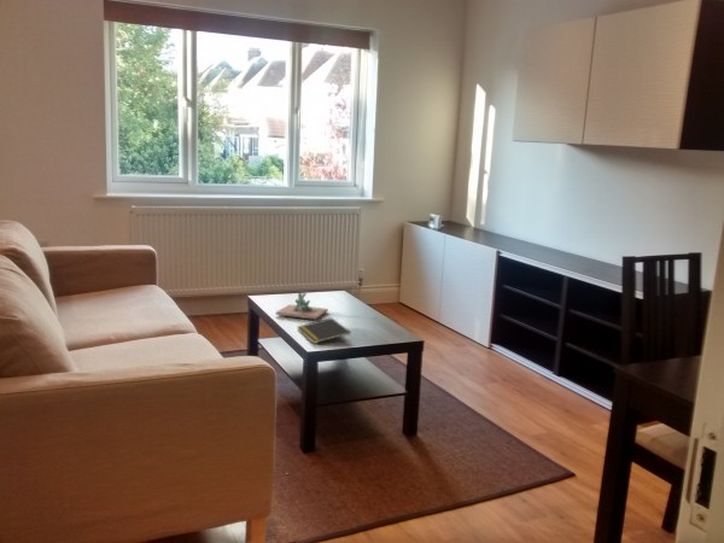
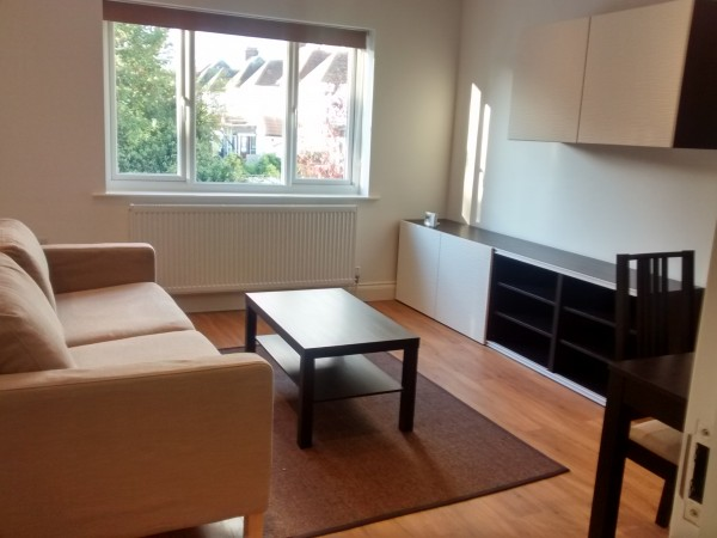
- notepad [297,316,351,345]
- architectural model [275,290,329,321]
